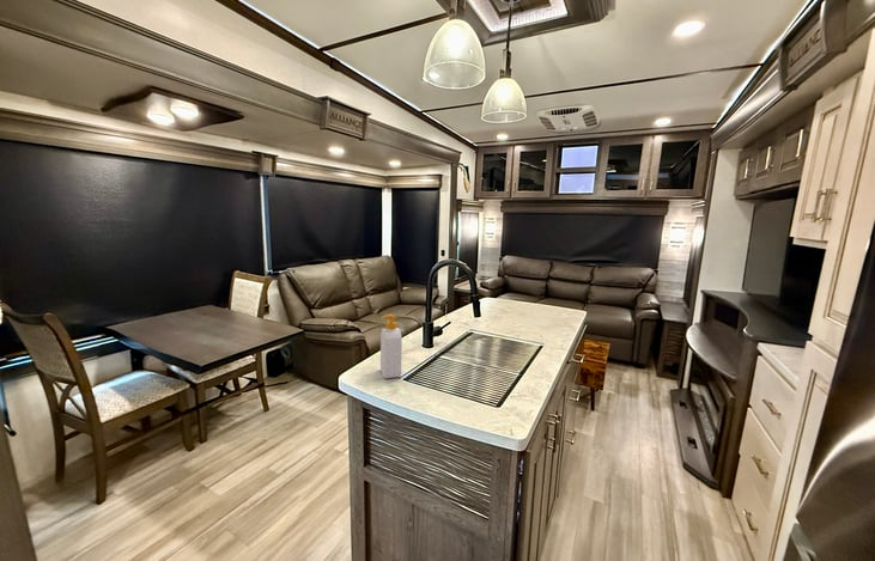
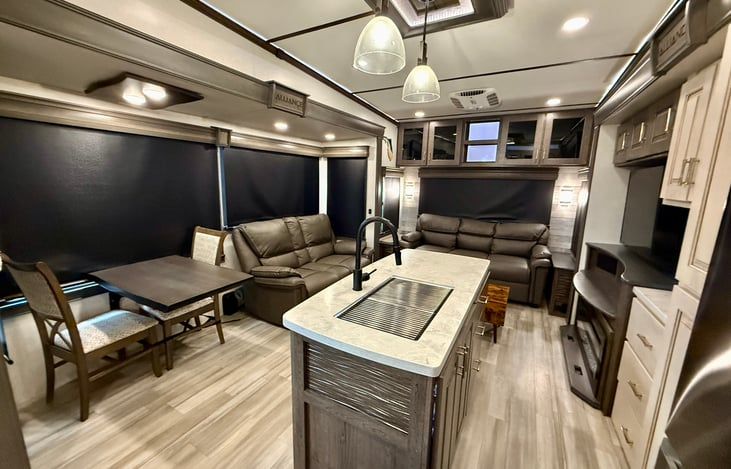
- soap bottle [379,313,403,379]
